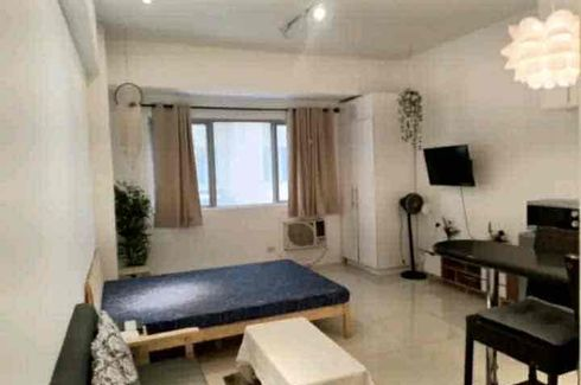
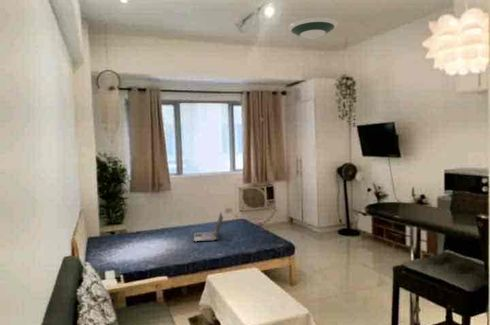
+ laptop [193,211,224,243]
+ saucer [287,16,339,40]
